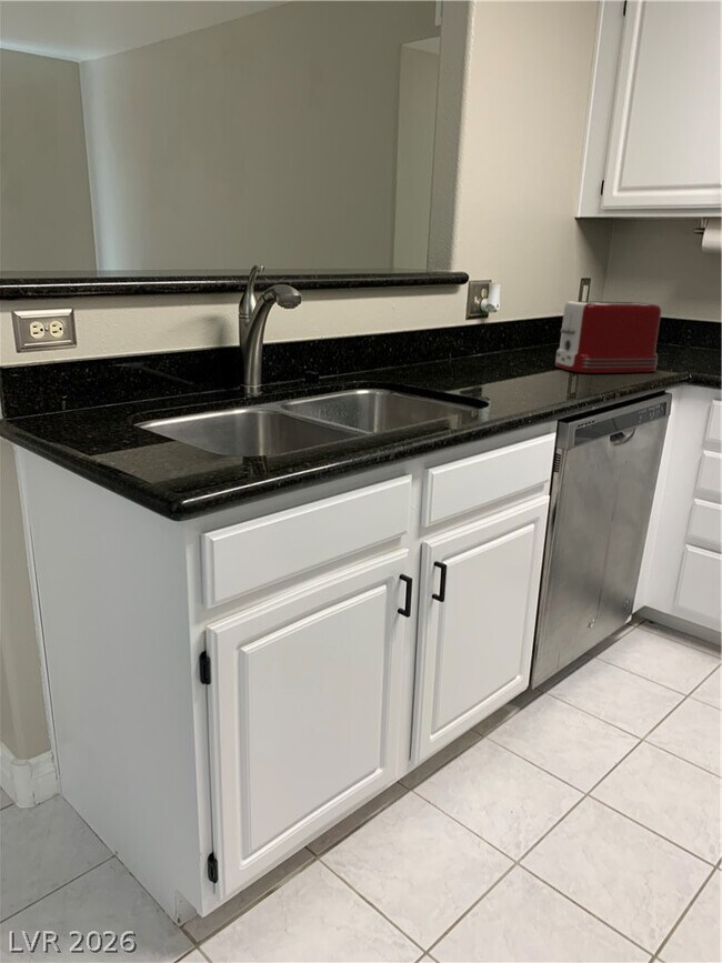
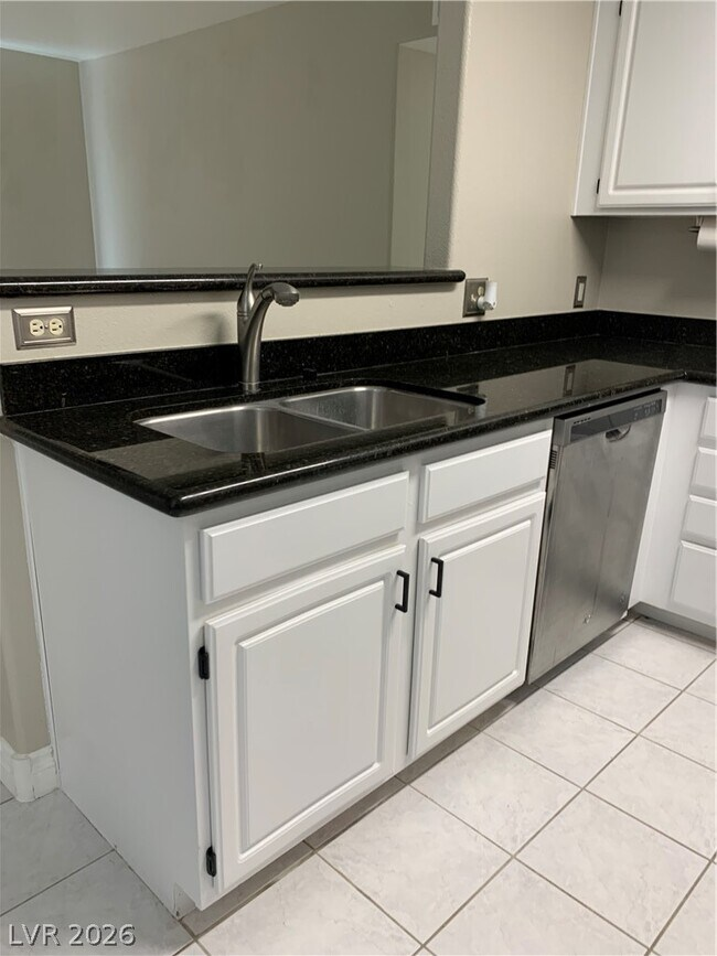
- toaster [554,300,662,374]
